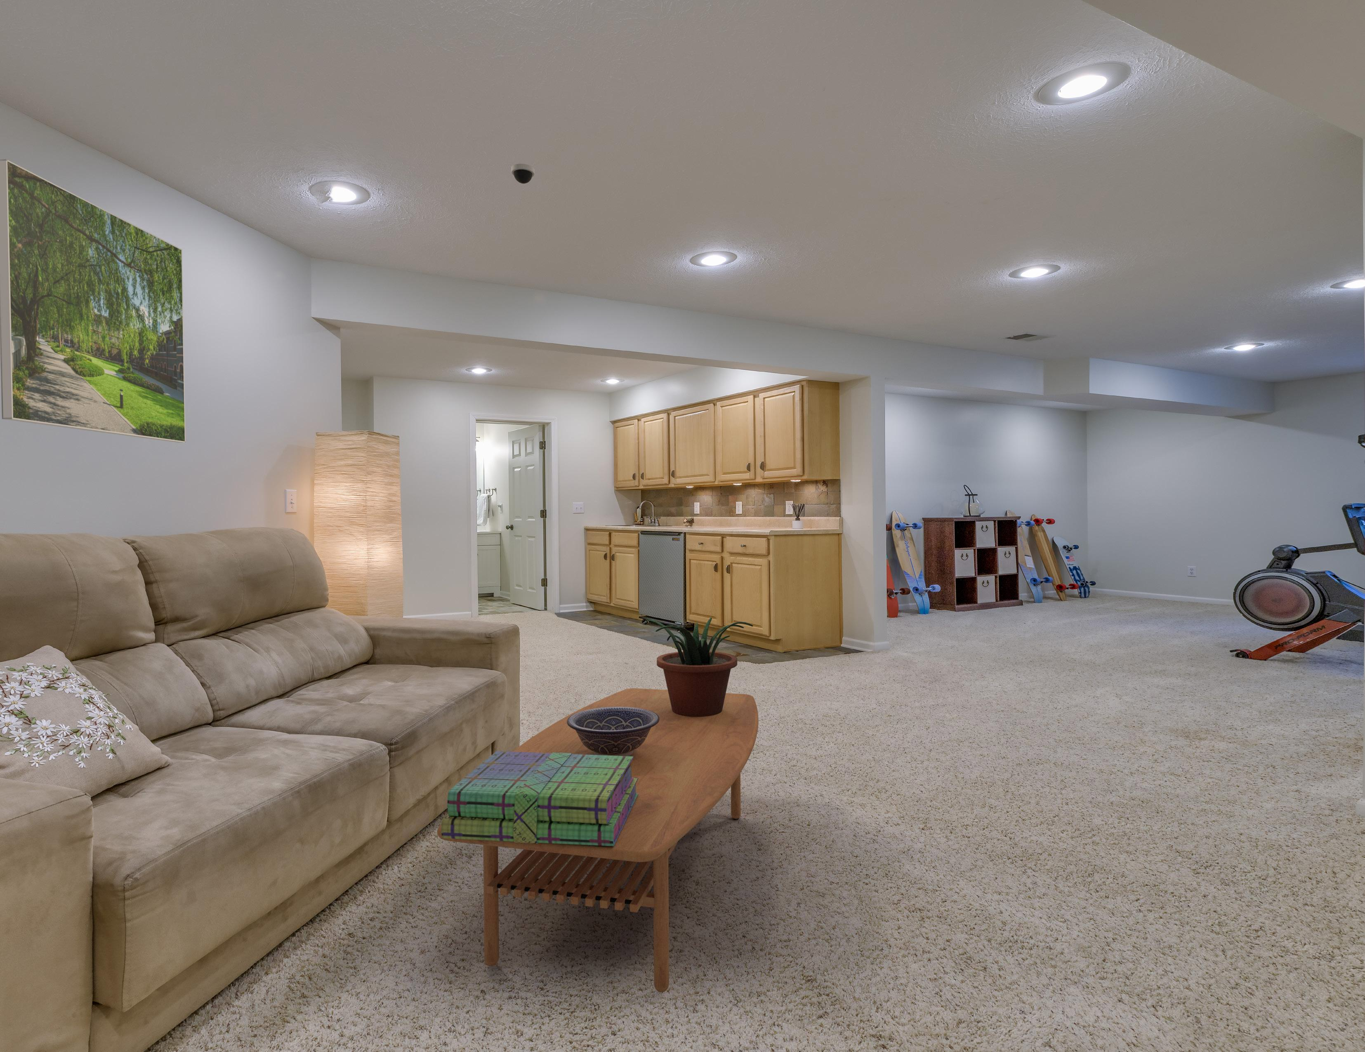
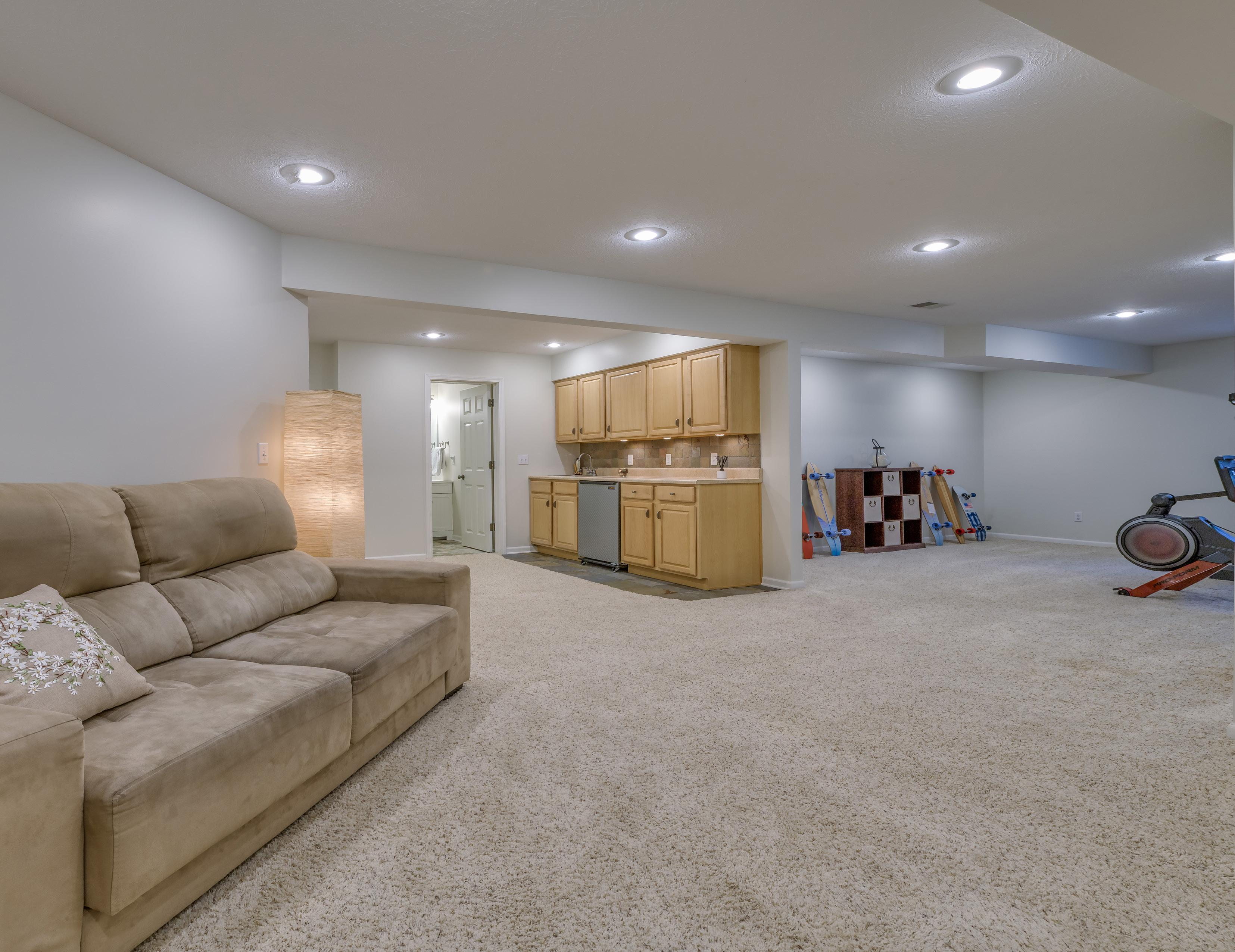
- decorative bowl [567,707,660,756]
- dome security camera [511,164,535,183]
- coffee table [437,687,759,992]
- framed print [0,159,186,443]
- potted plant [648,618,754,717]
- stack of books [441,750,638,846]
